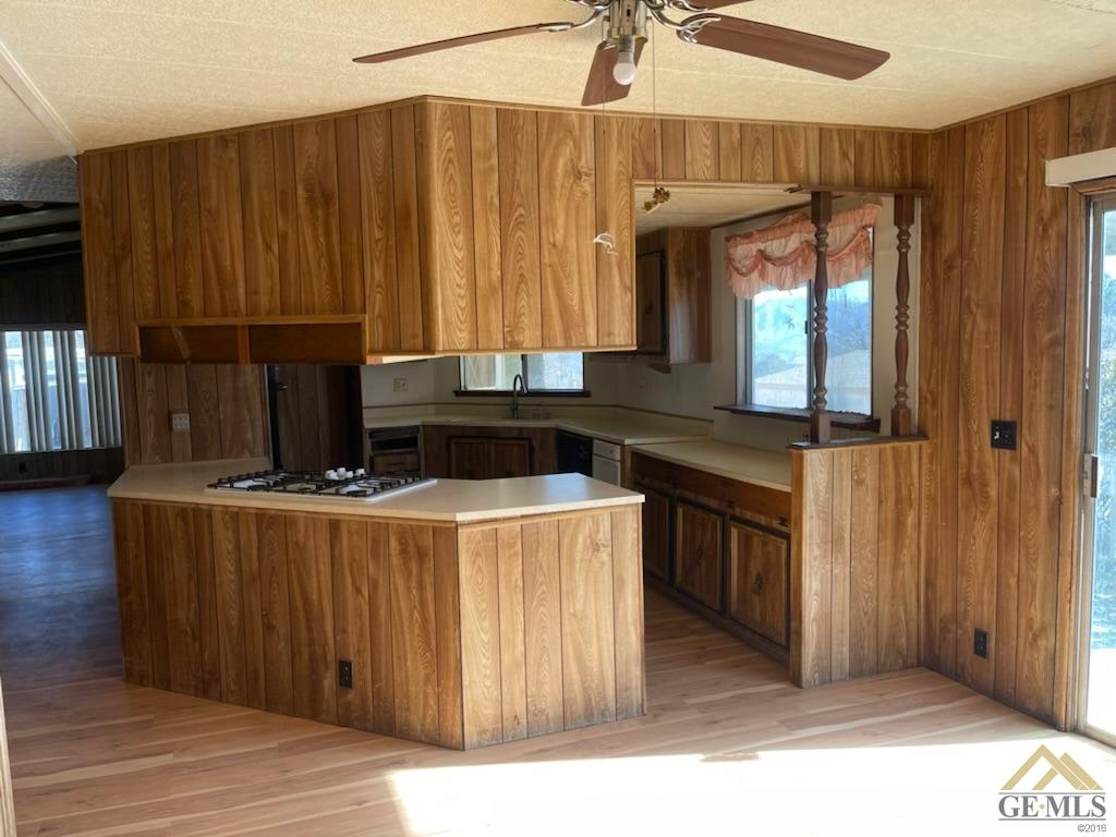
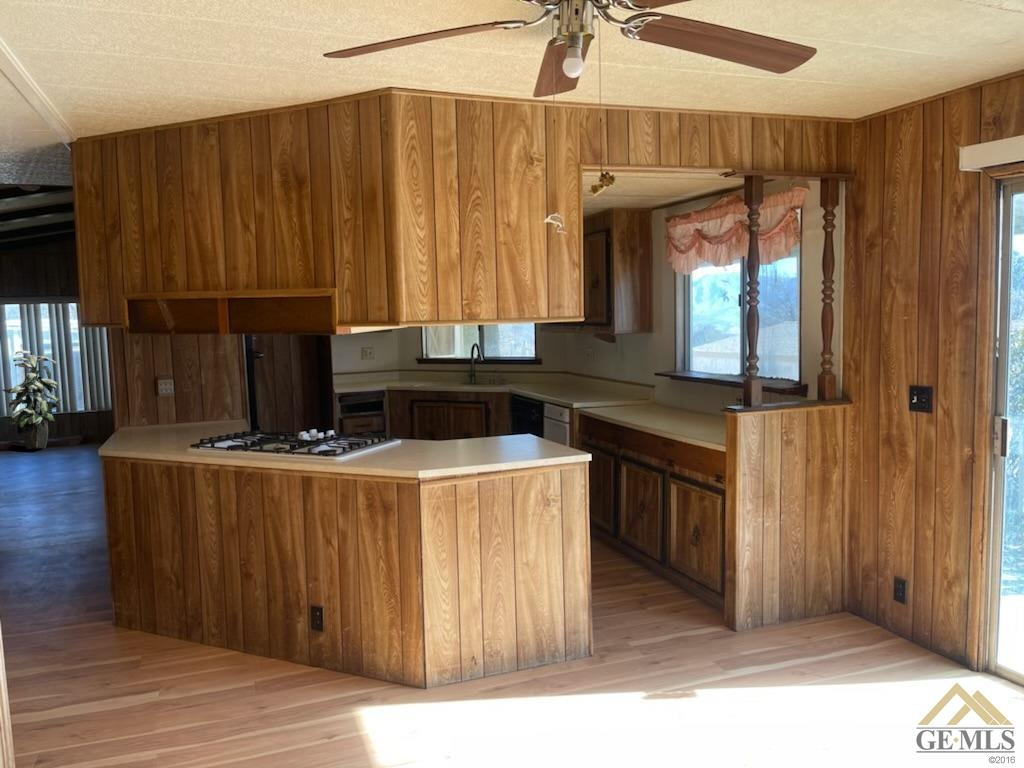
+ indoor plant [1,350,62,450]
